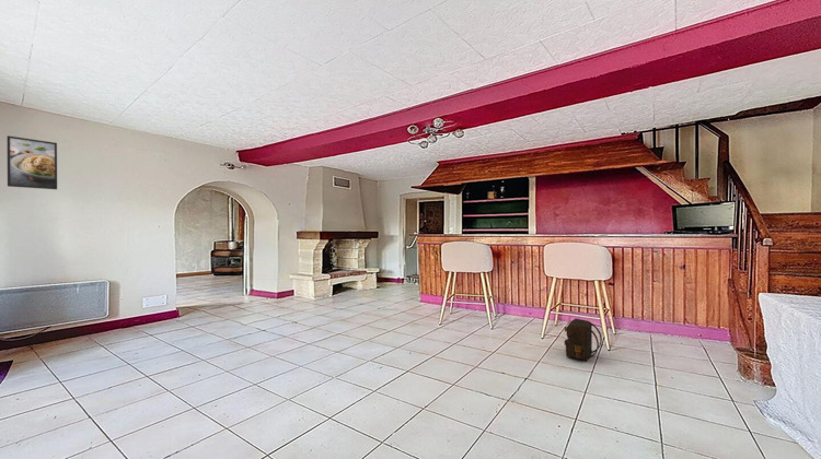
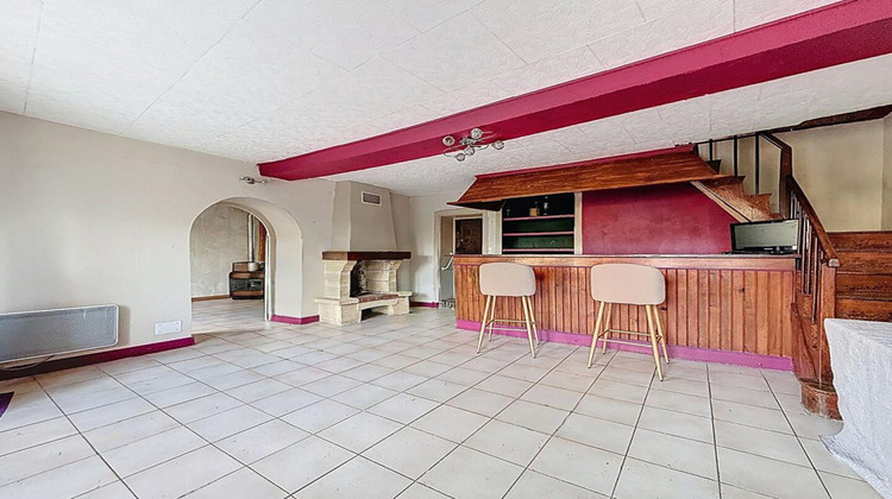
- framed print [5,134,58,190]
- backpack [564,318,603,363]
